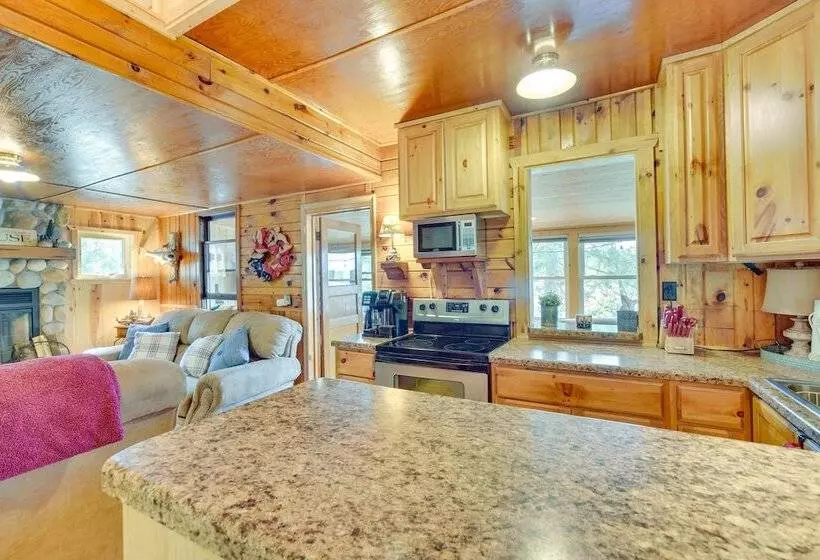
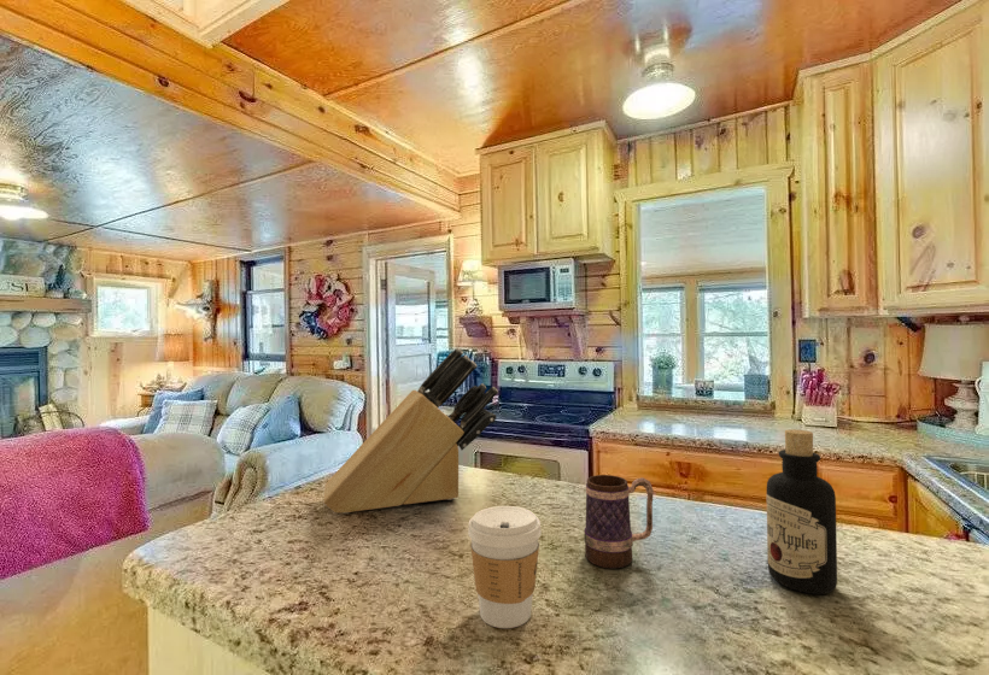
+ mug [583,474,655,570]
+ knife block [322,346,499,515]
+ coffee cup [467,505,543,629]
+ bottle [766,428,838,595]
